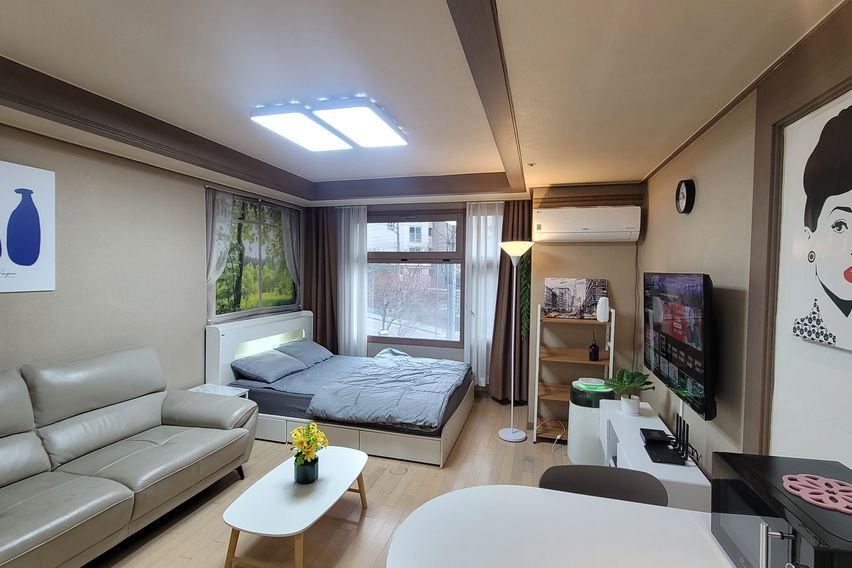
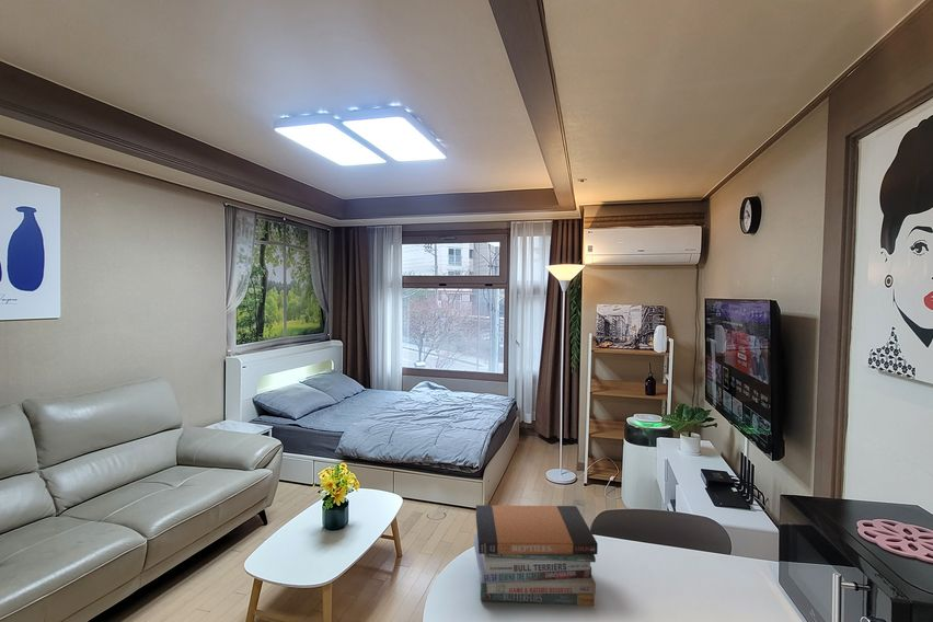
+ book stack [473,504,599,607]
